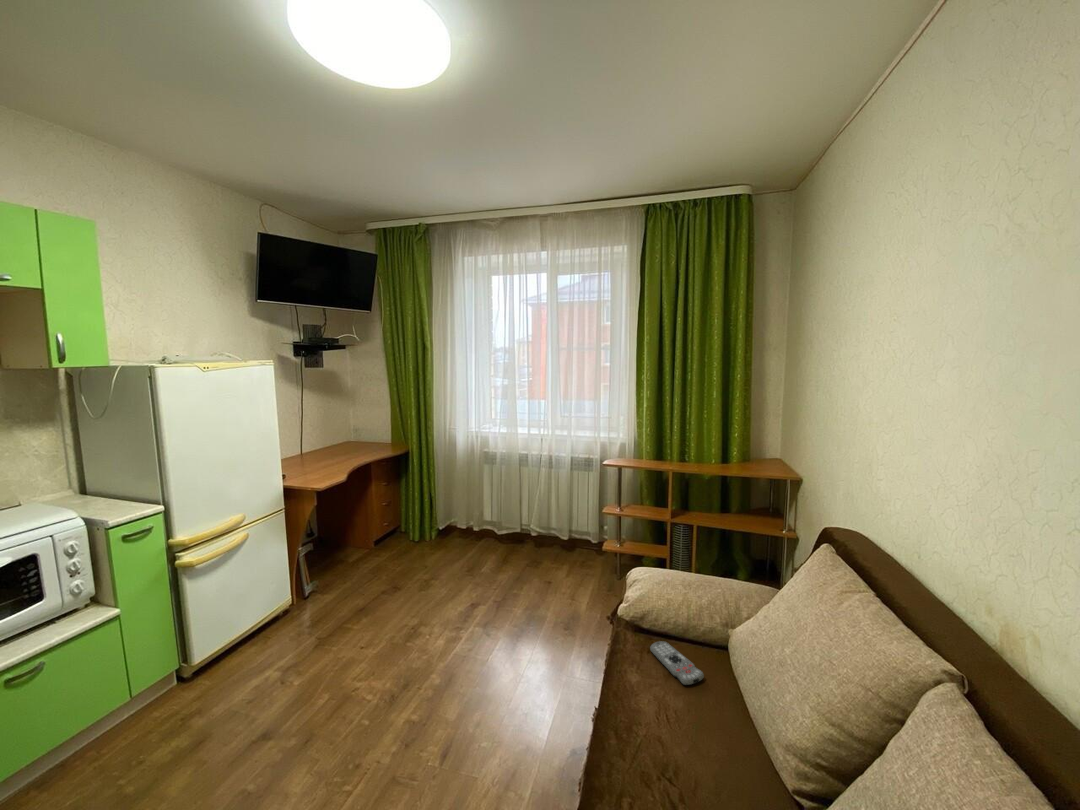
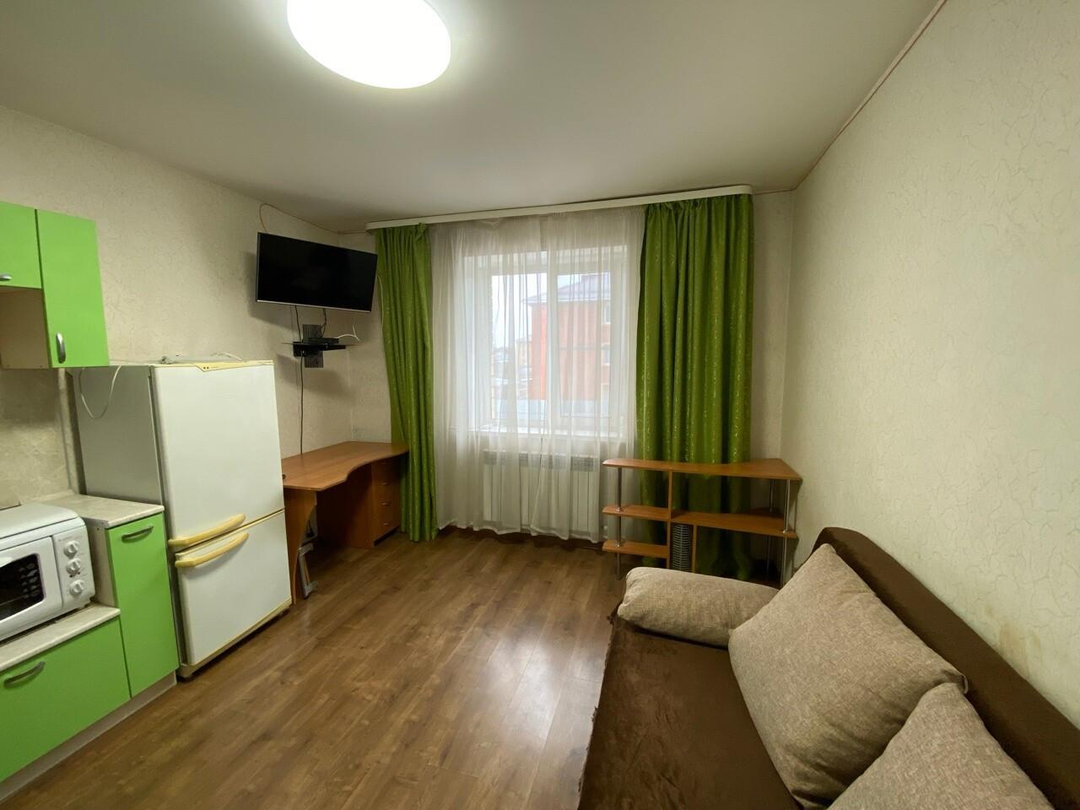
- remote control [649,640,705,686]
